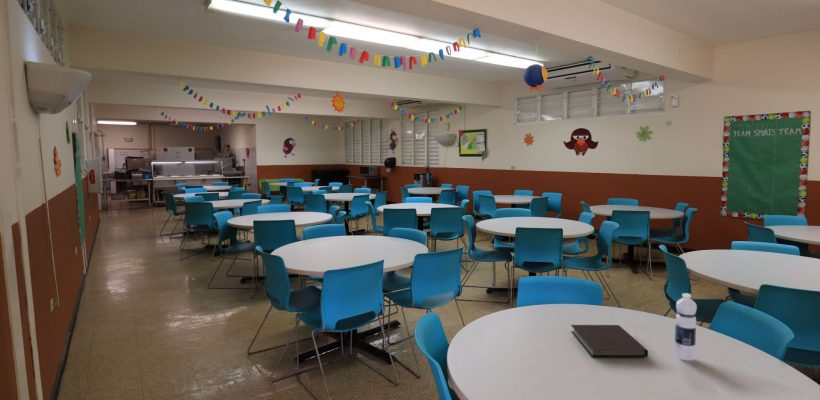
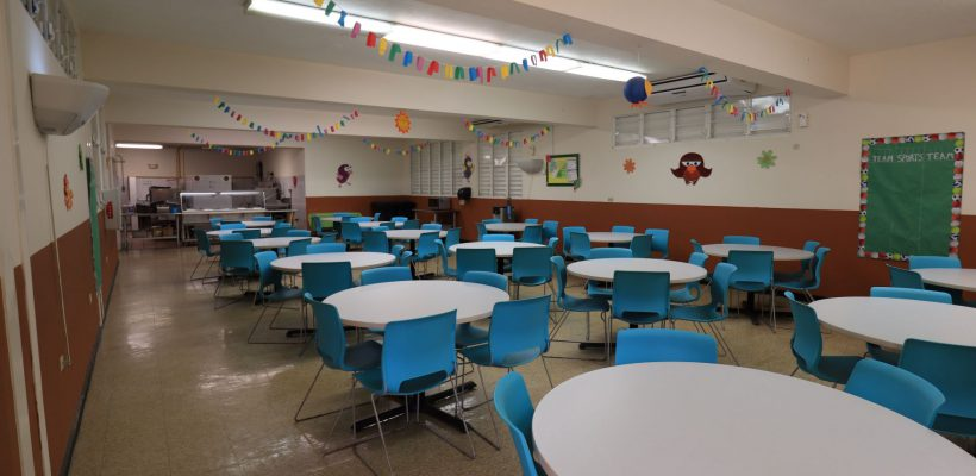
- notebook [570,324,649,358]
- water bottle [674,292,698,361]
